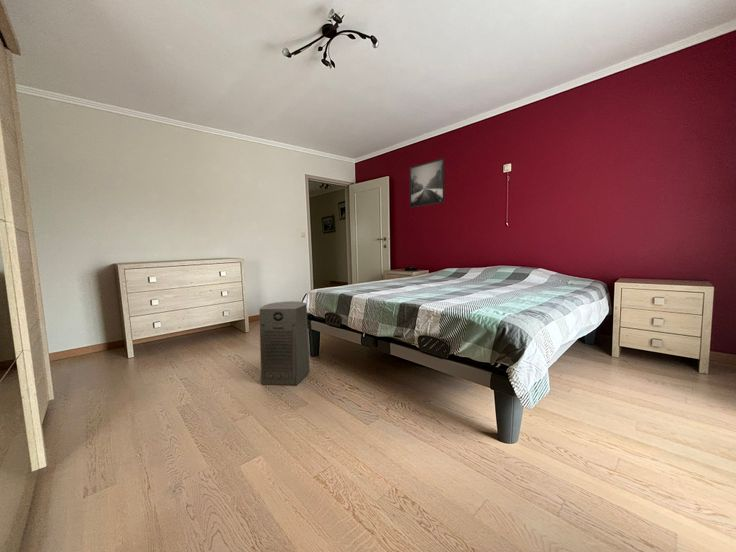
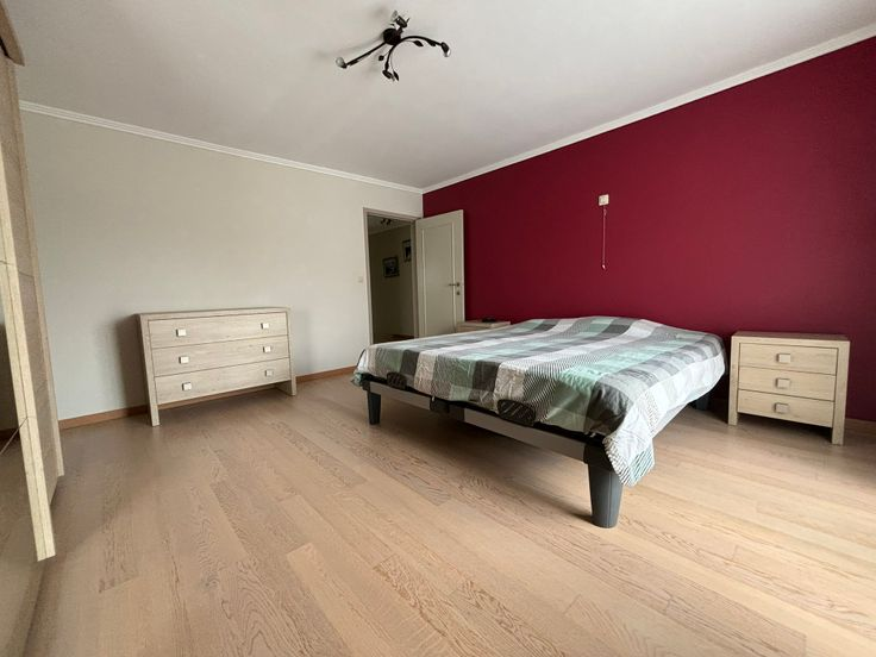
- fan [259,300,311,386]
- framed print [409,157,446,208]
